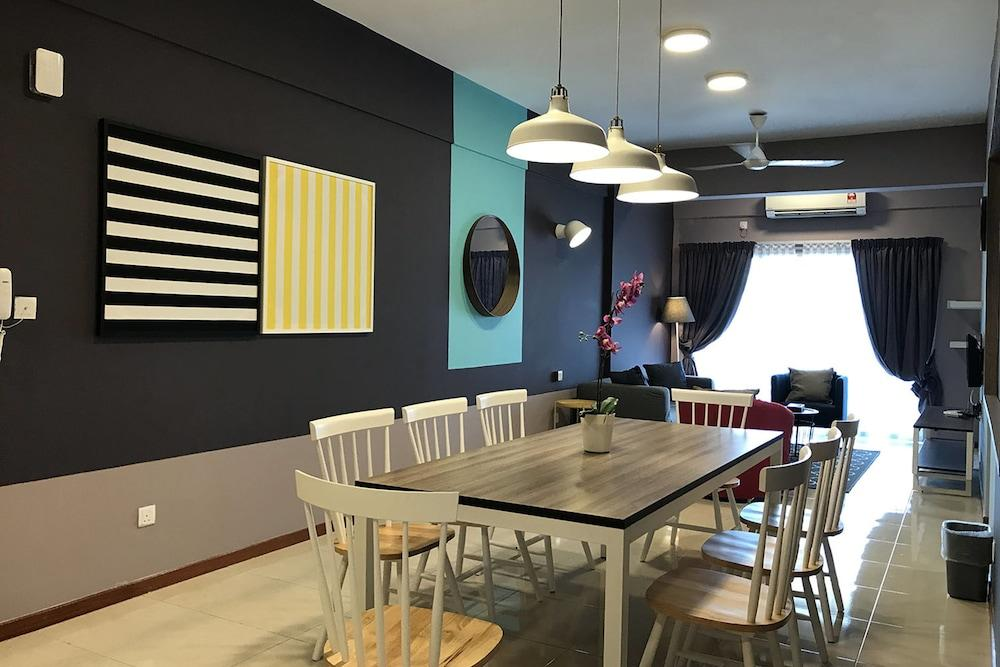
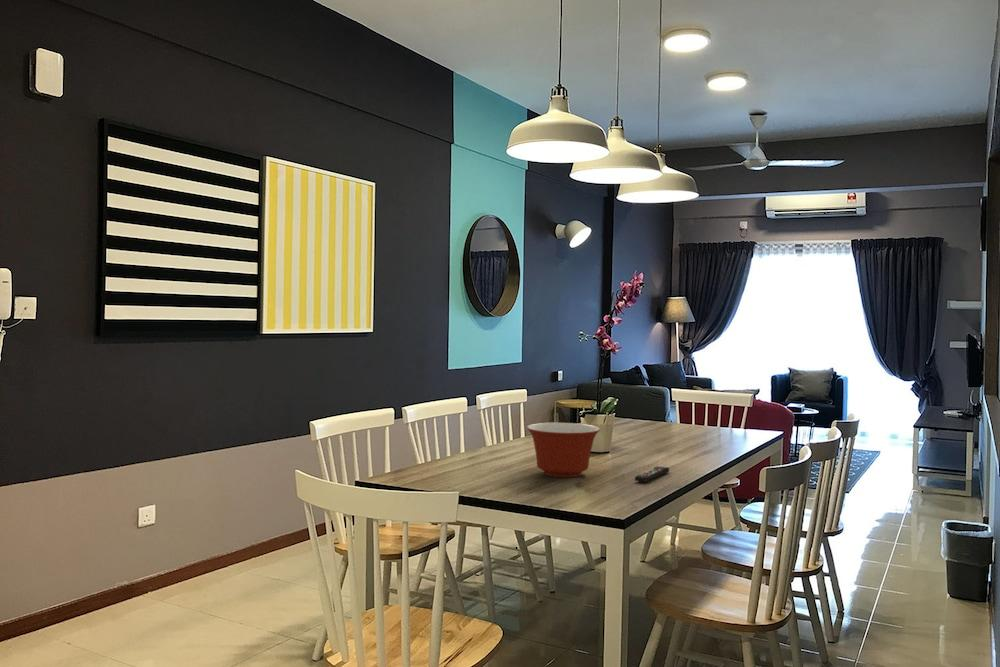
+ remote control [634,465,670,483]
+ mixing bowl [526,422,601,478]
